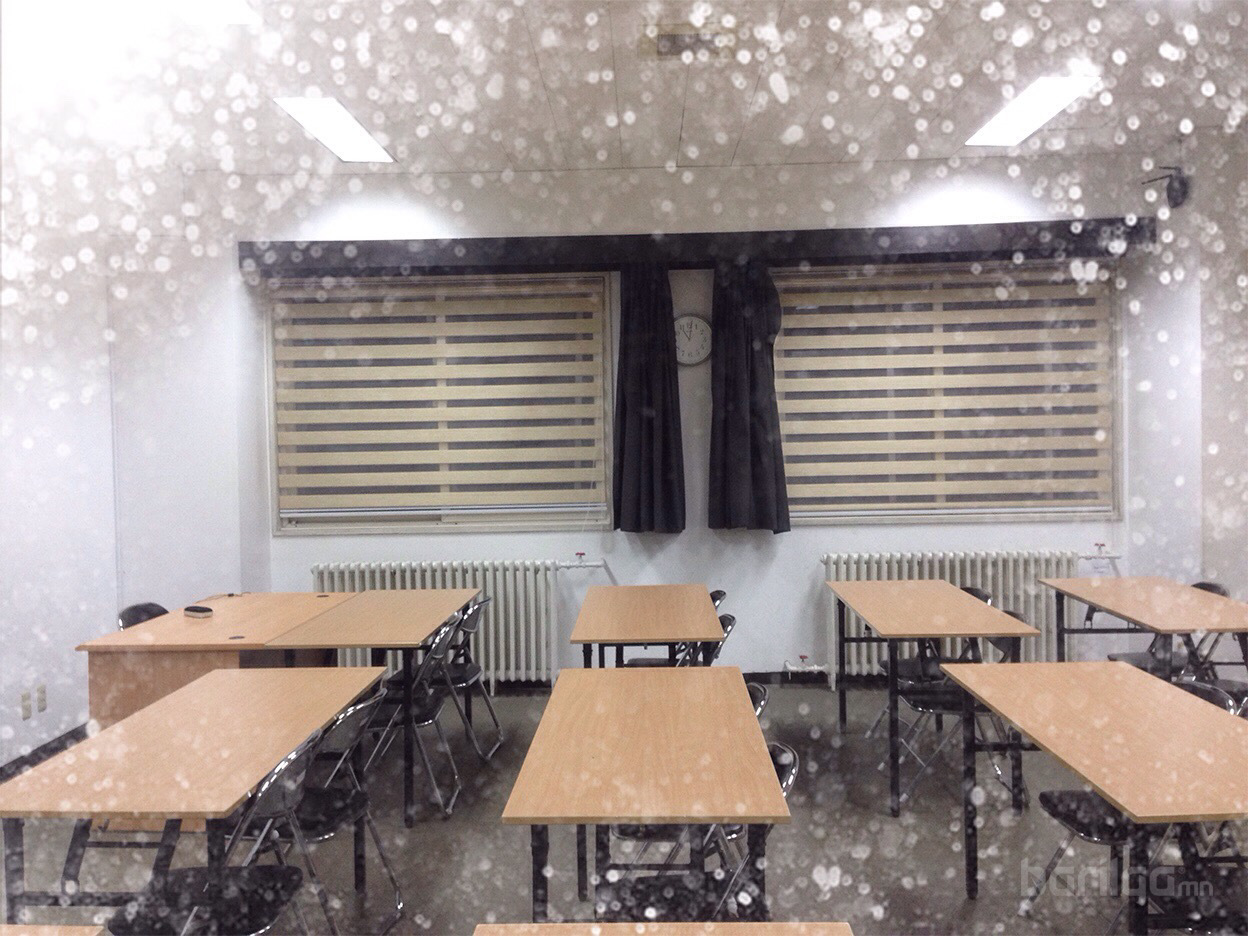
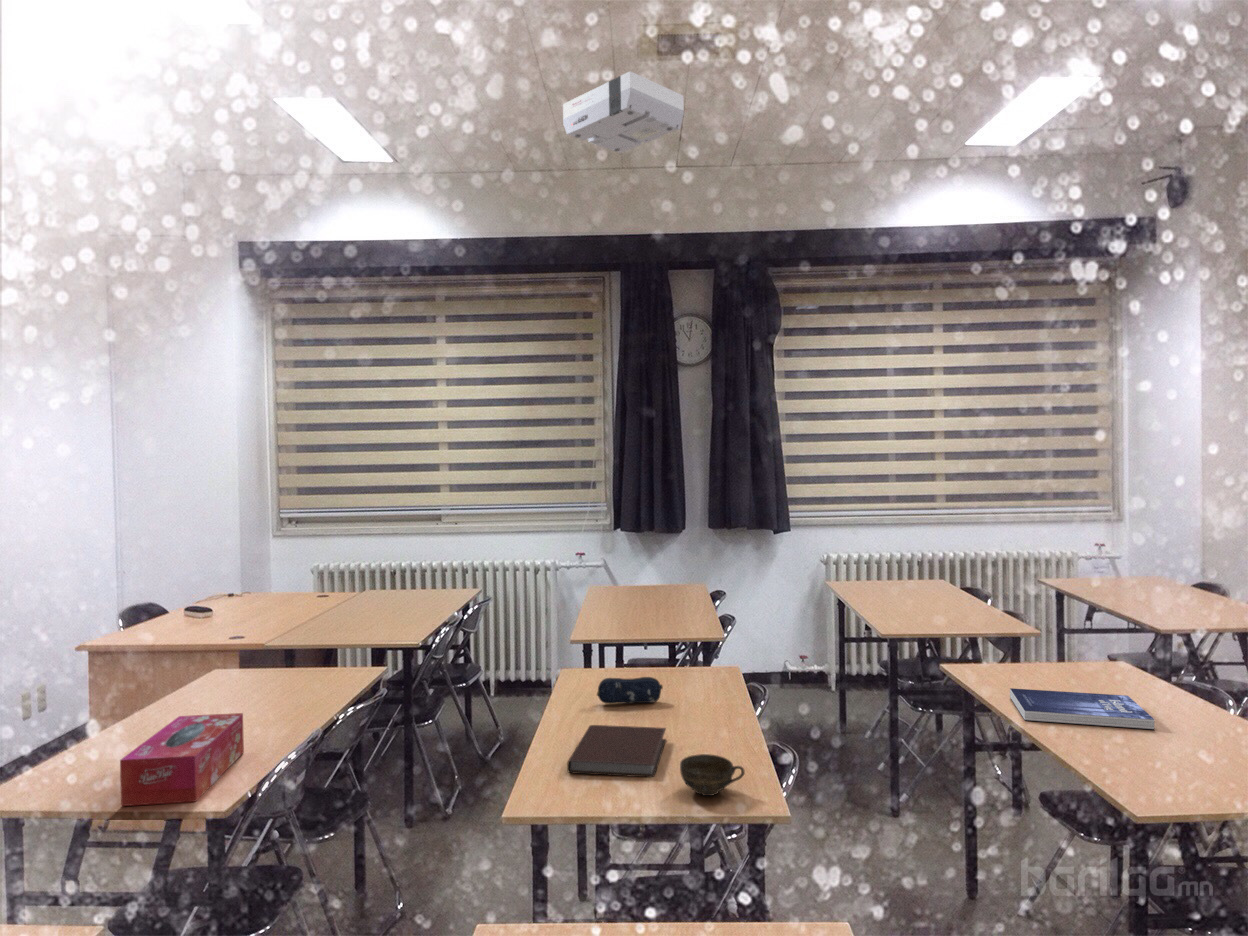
+ notebook [566,724,667,778]
+ projector [562,70,685,154]
+ cup [679,753,746,797]
+ pencil case [596,676,664,705]
+ book [1009,687,1155,730]
+ tissue box [119,712,245,807]
